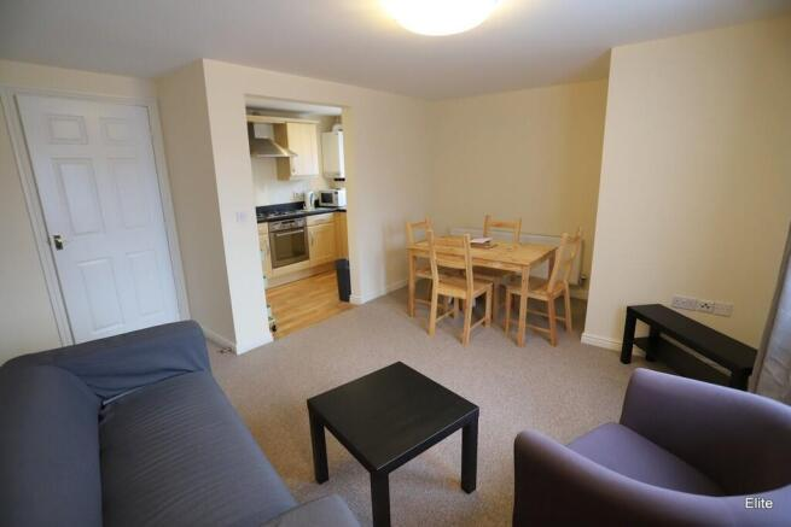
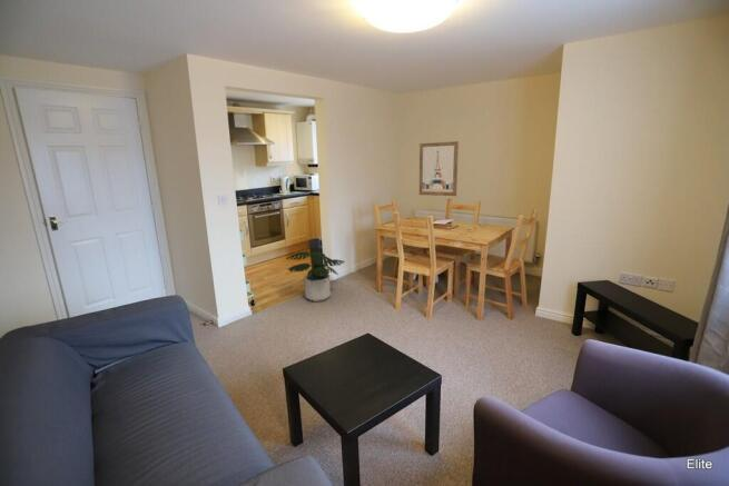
+ potted plant [285,250,345,302]
+ wall art [418,140,460,197]
